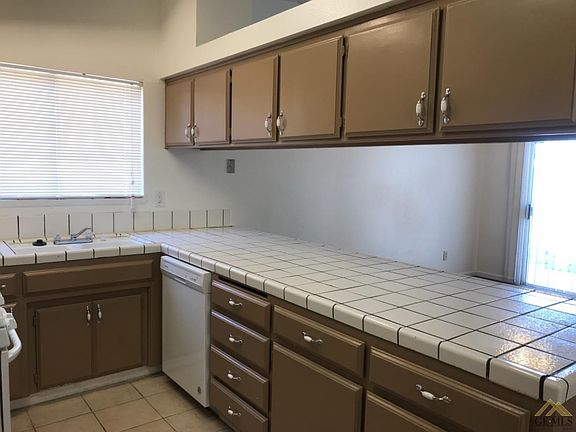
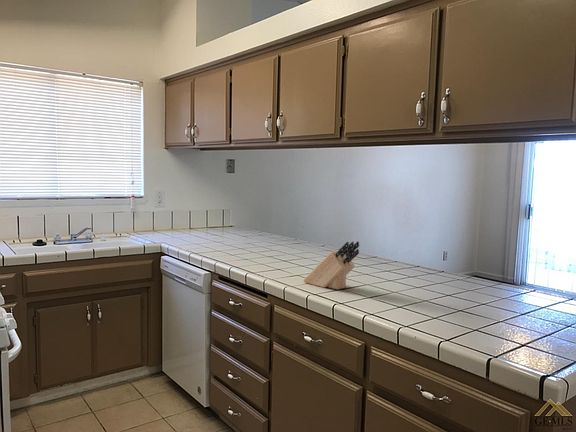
+ knife block [302,240,360,290]
